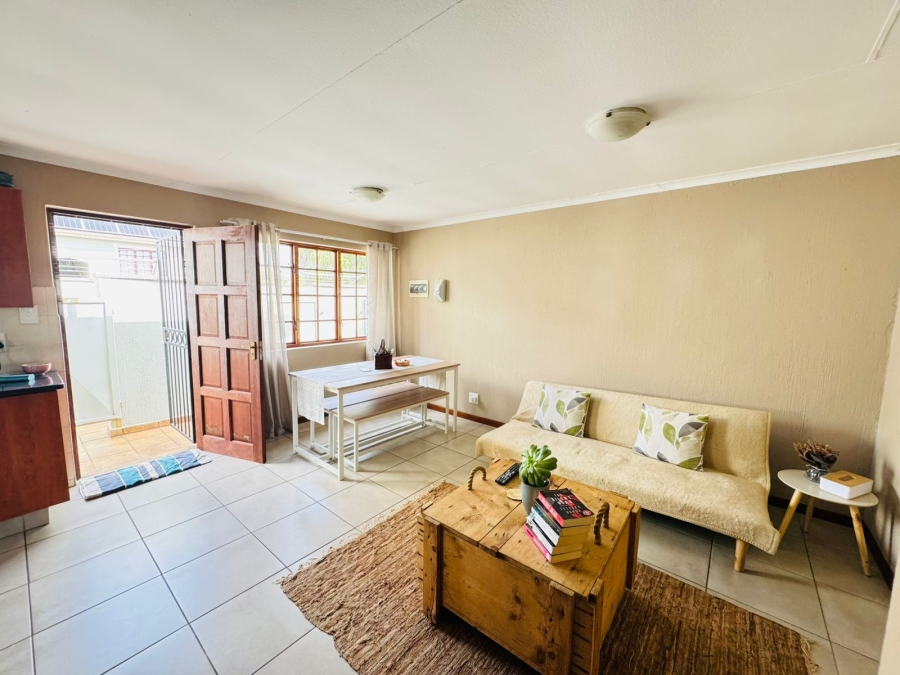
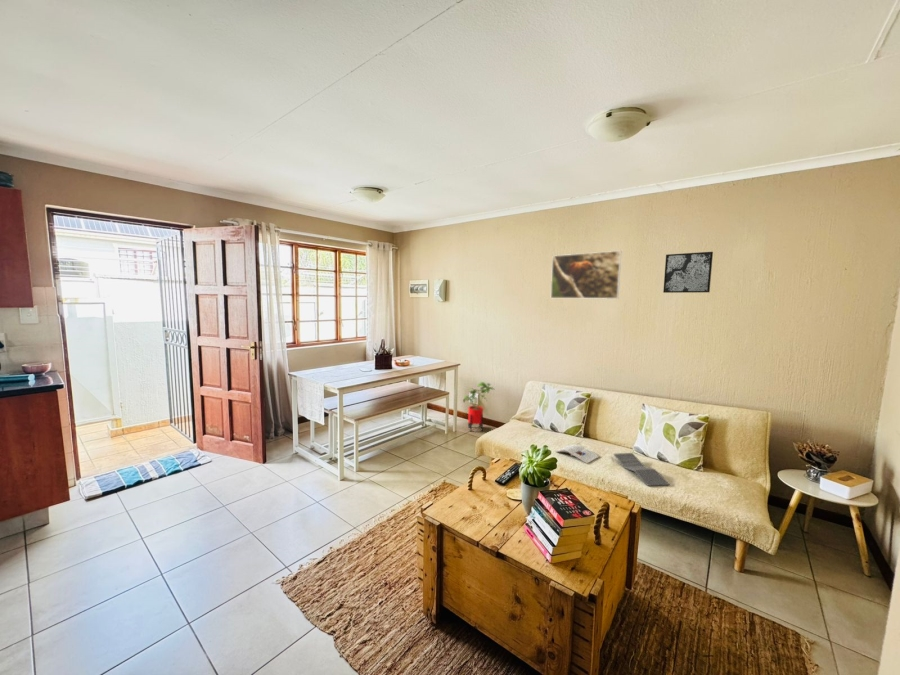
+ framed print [550,250,622,300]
+ laptop [613,452,671,487]
+ house plant [462,381,495,432]
+ magazine [555,443,601,465]
+ wall art [662,251,714,294]
